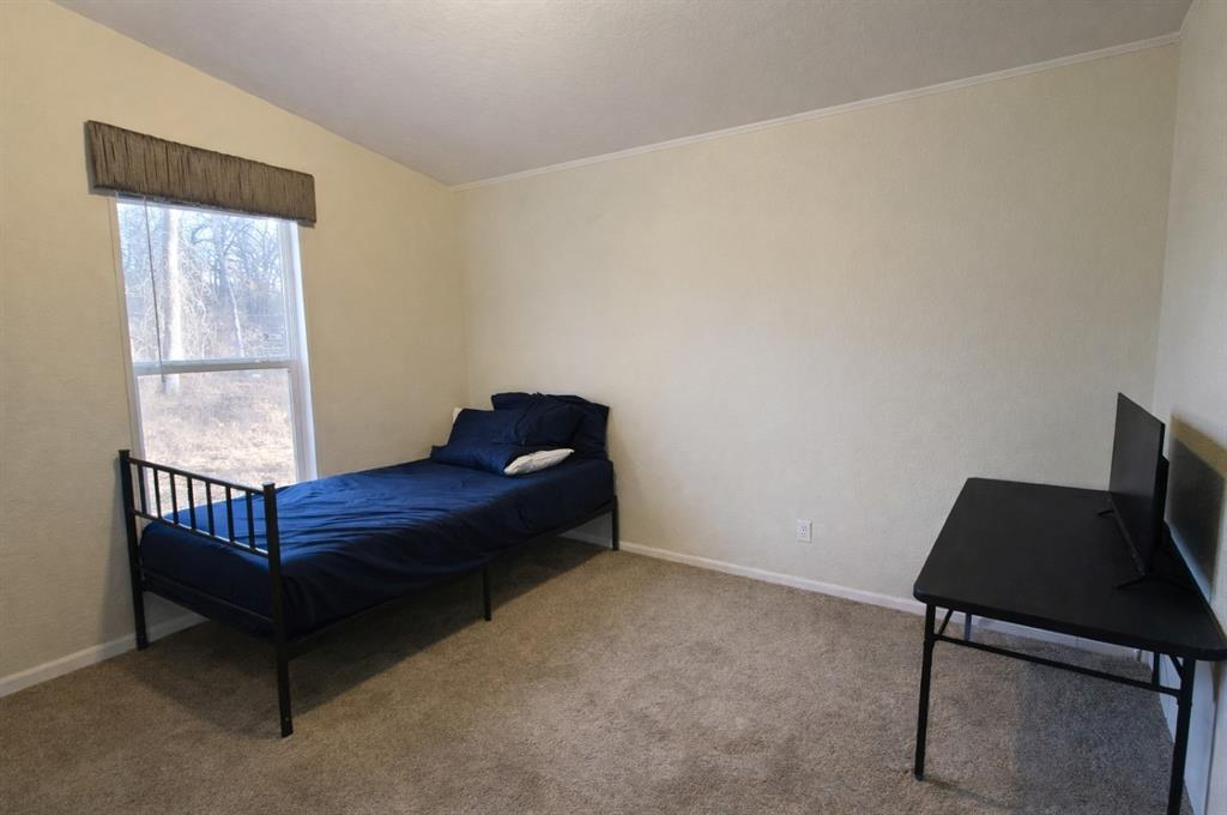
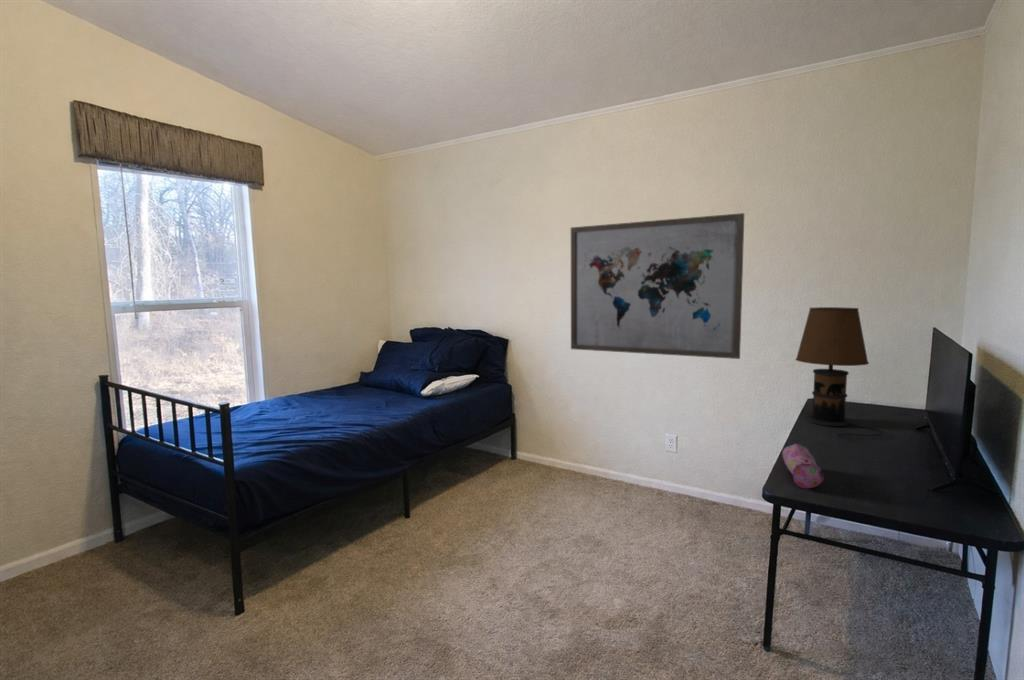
+ wall art [570,212,745,360]
+ pencil case [781,443,825,489]
+ table lamp [794,306,884,439]
